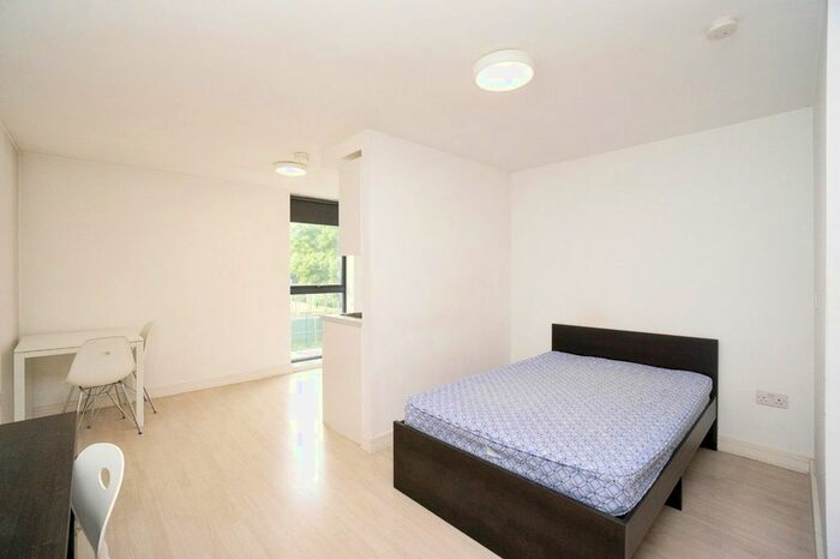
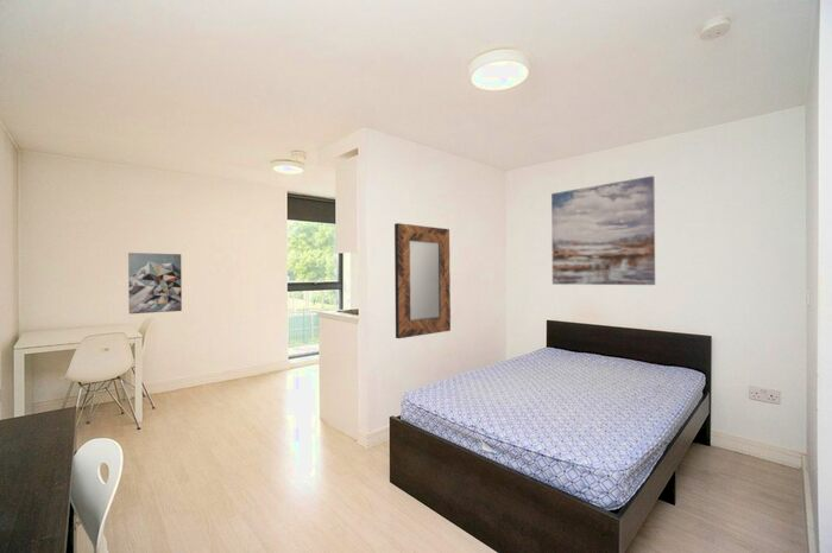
+ wall art [550,174,656,286]
+ wall art [127,252,183,314]
+ home mirror [393,222,452,339]
